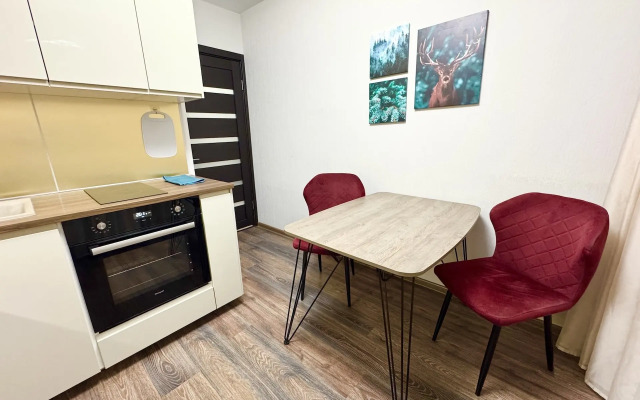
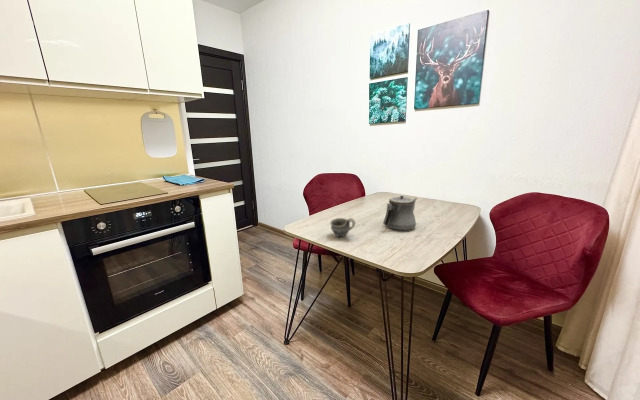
+ teapot [382,195,418,231]
+ cup [329,217,356,238]
